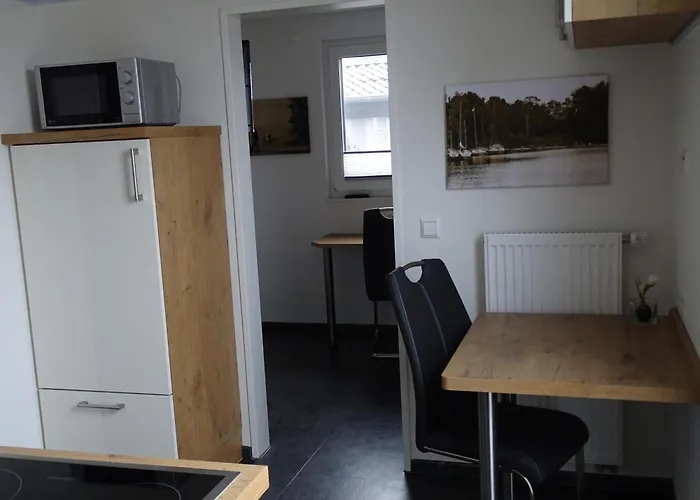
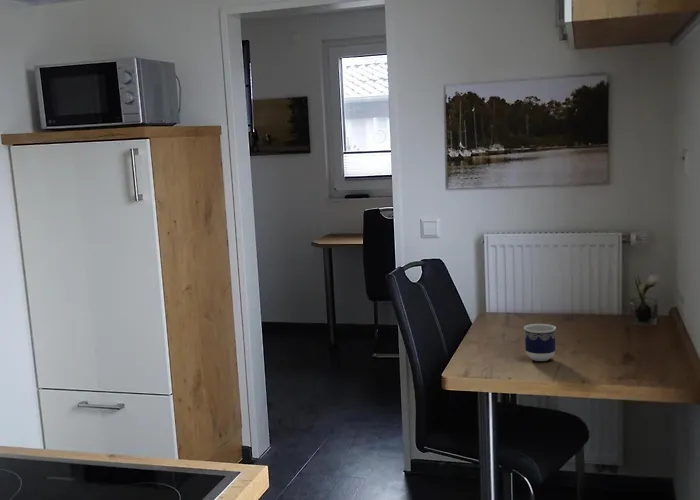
+ cup [523,323,557,362]
